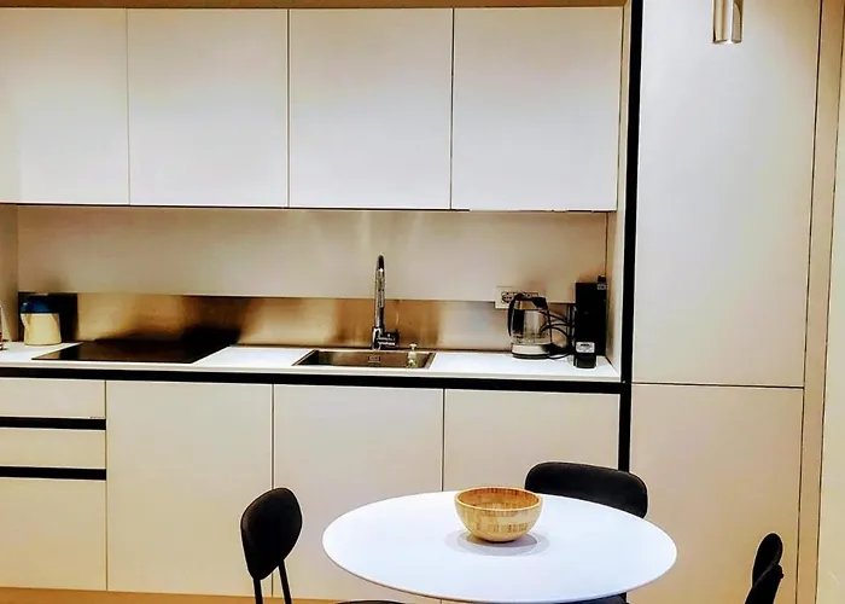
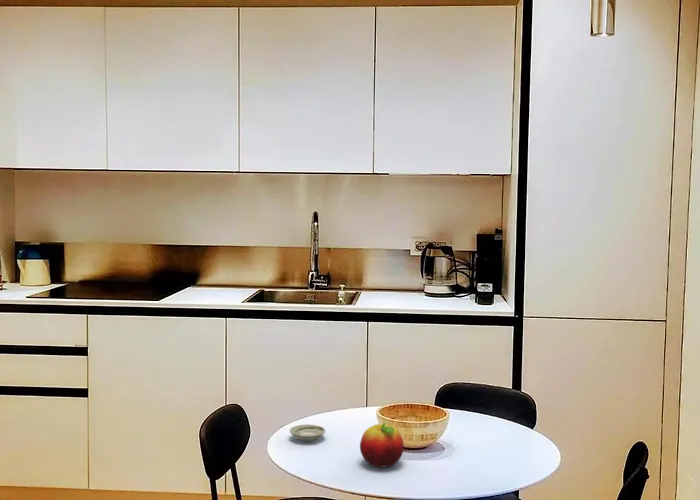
+ saucer [289,423,327,442]
+ fruit [359,422,405,469]
